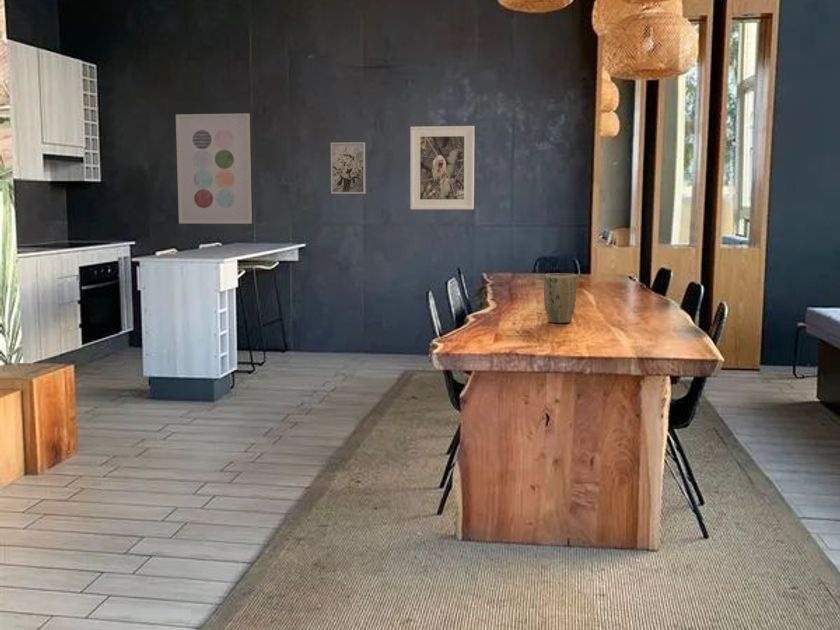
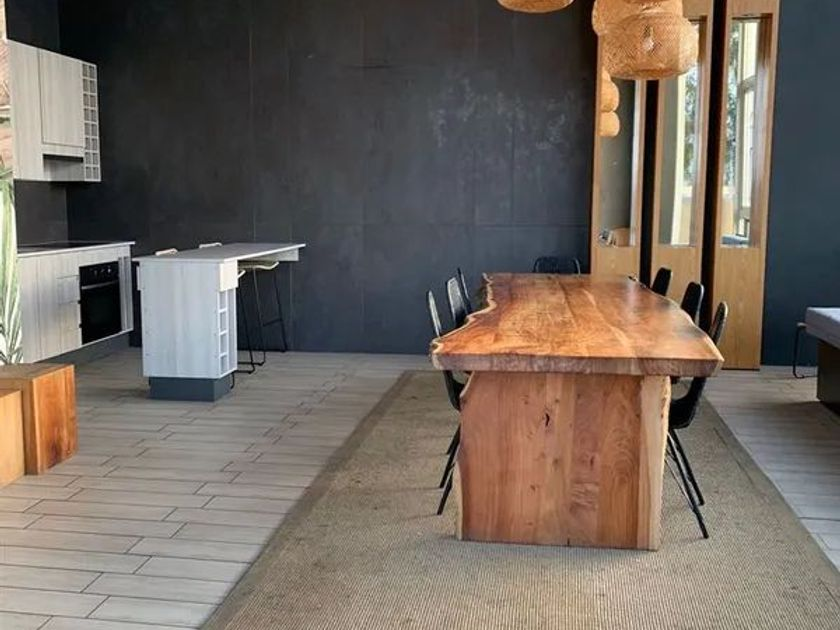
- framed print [409,125,475,210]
- wall art [175,112,253,225]
- wall art [330,141,366,195]
- plant pot [543,273,577,324]
